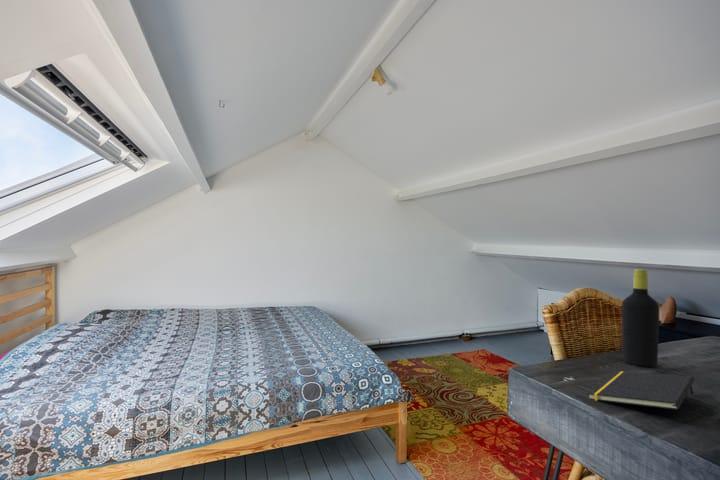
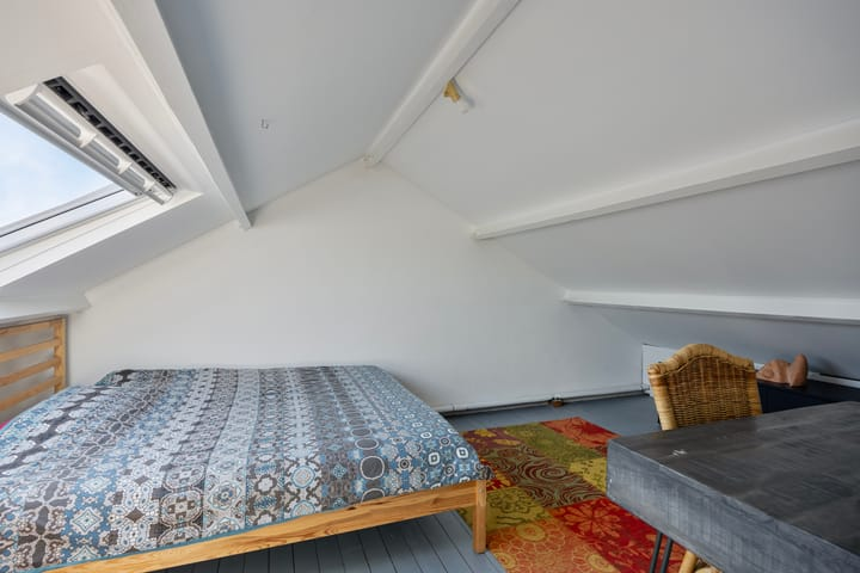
- notepad [586,370,695,411]
- bottle [621,268,660,367]
